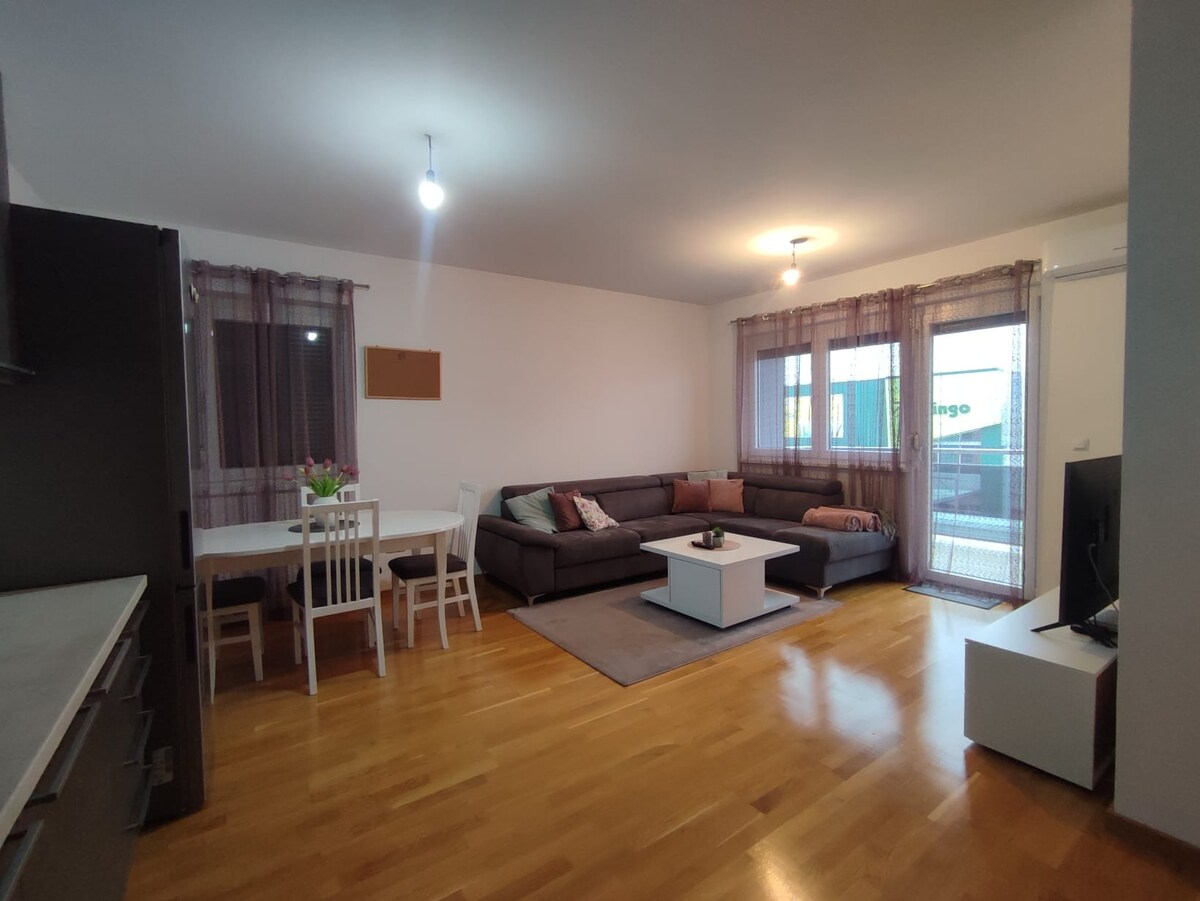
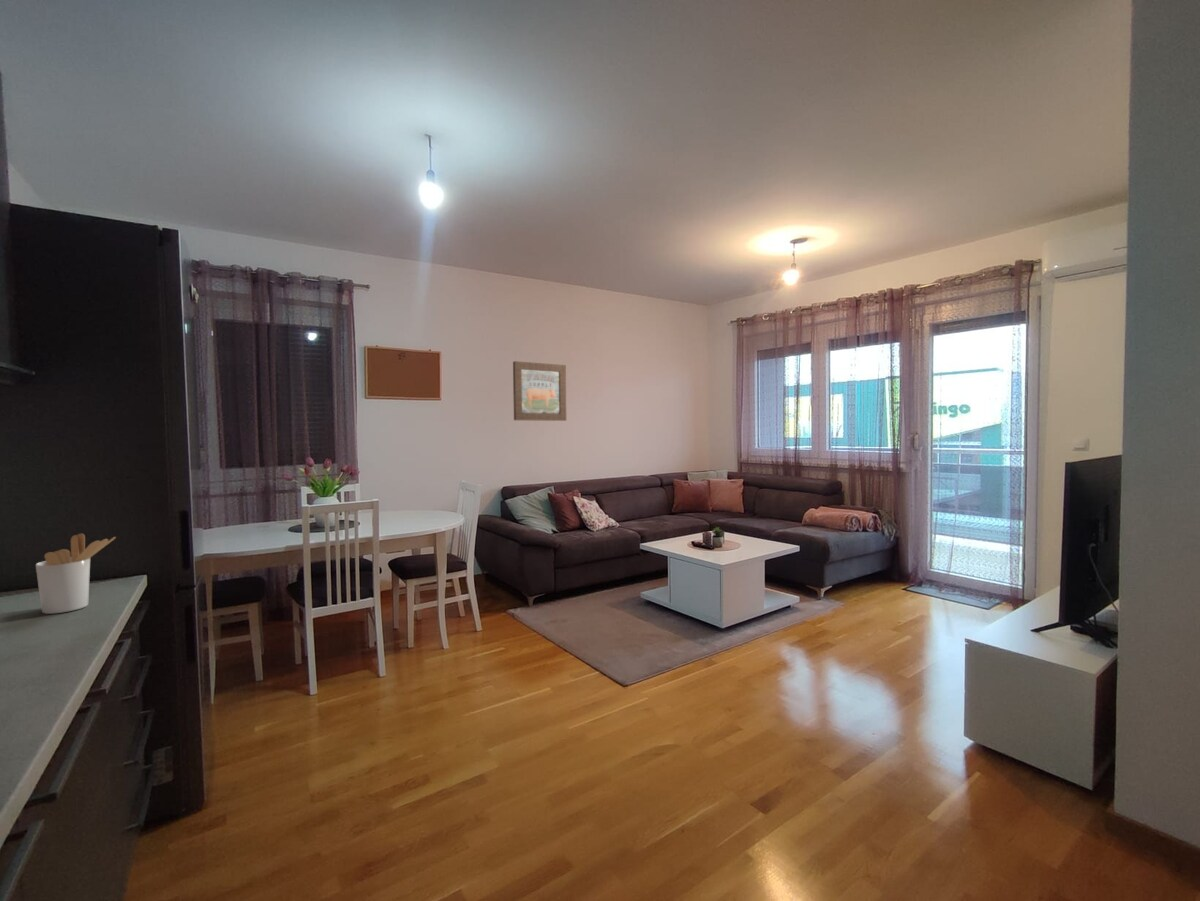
+ utensil holder [35,533,117,615]
+ wall art [512,360,567,422]
